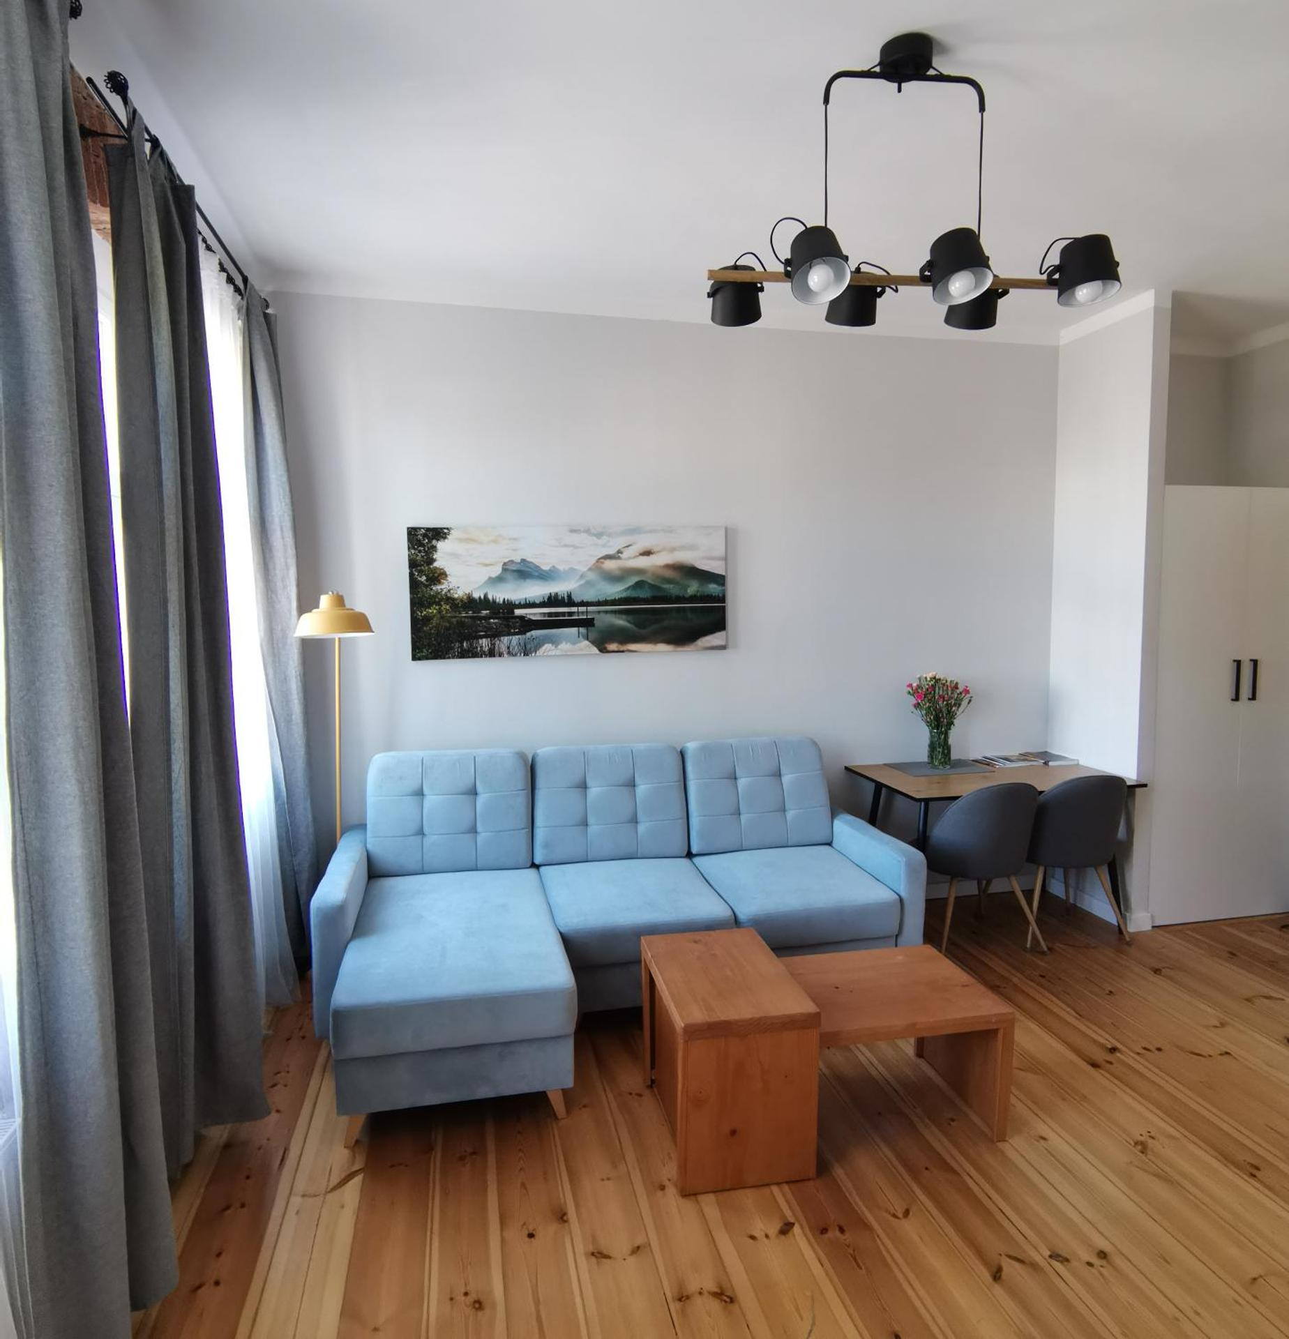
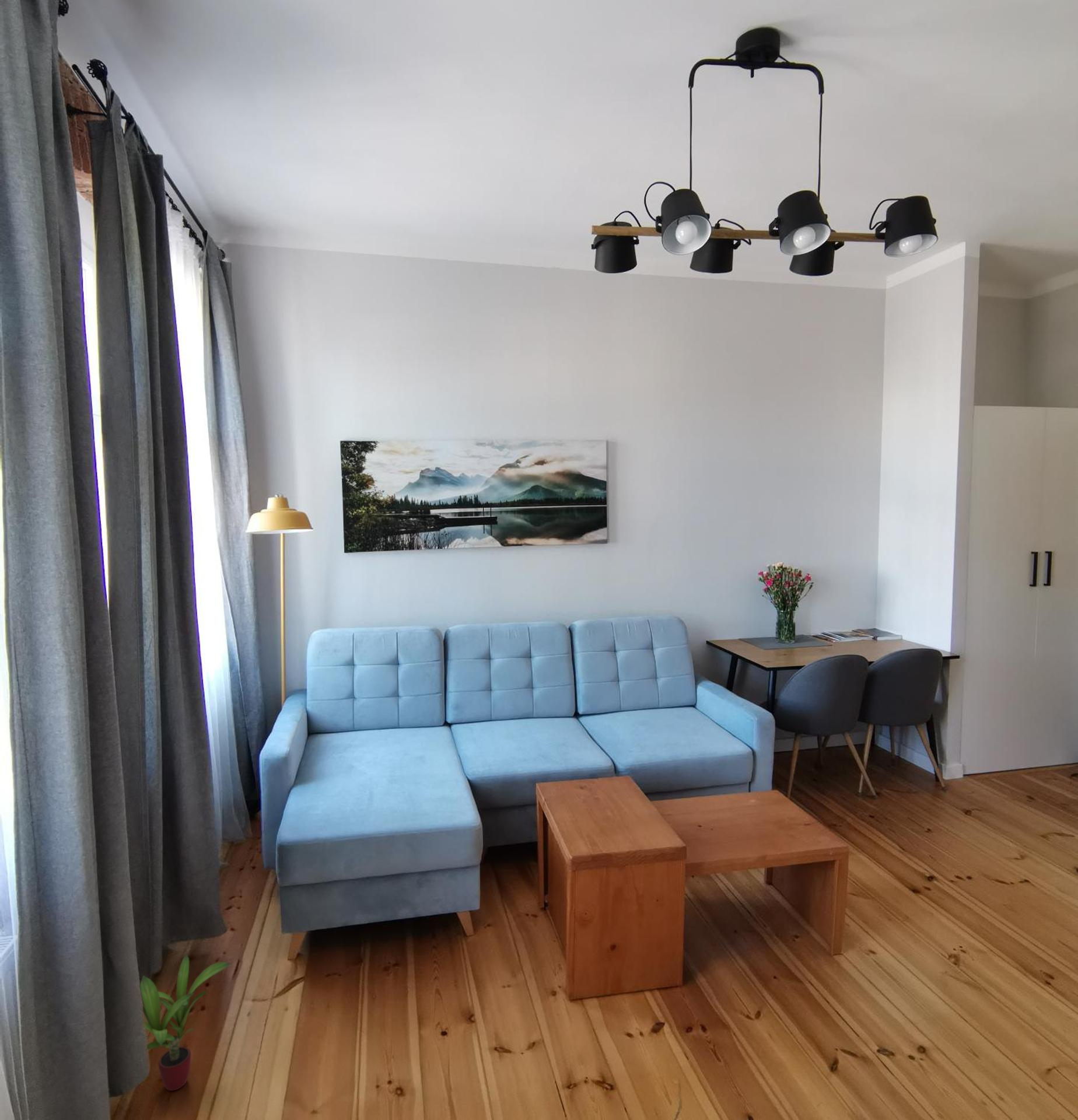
+ potted plant [139,954,232,1091]
